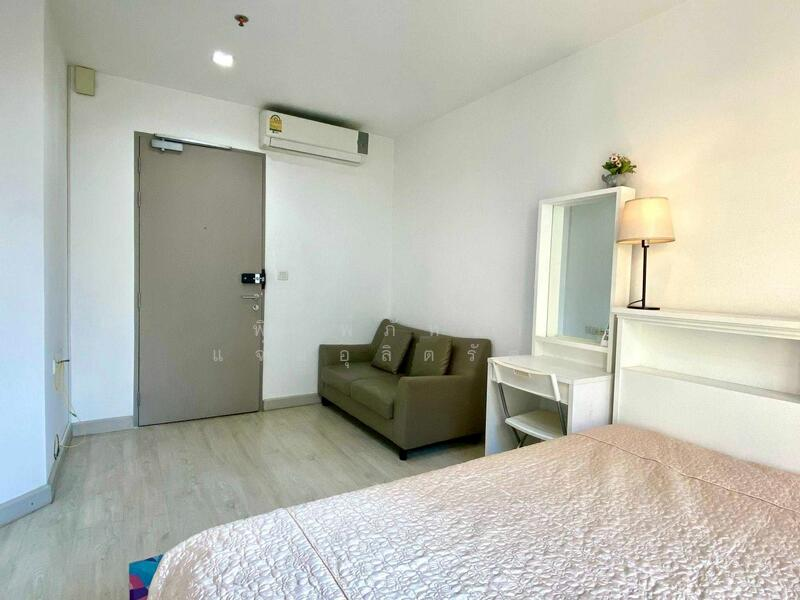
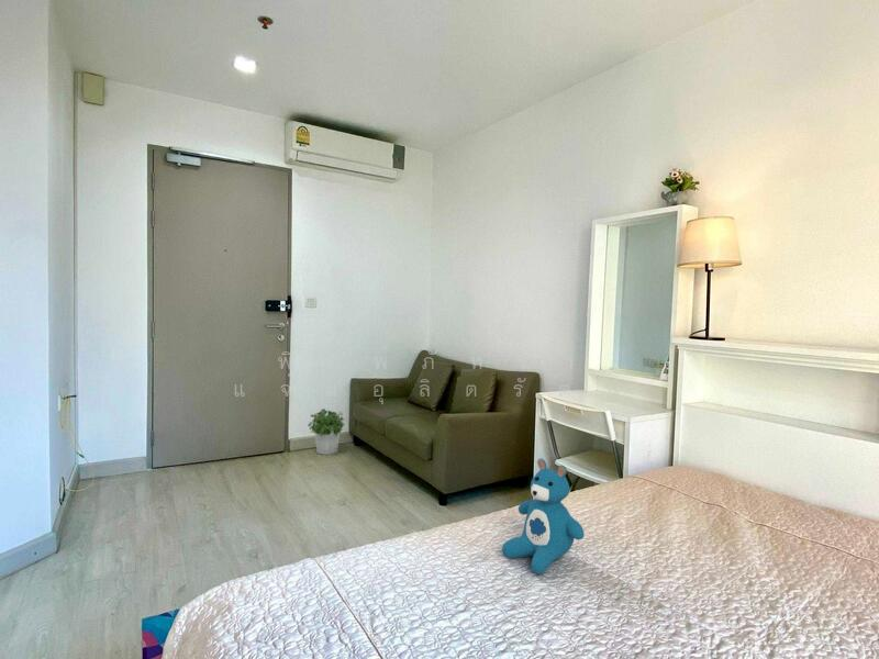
+ potted plant [308,407,346,456]
+ teddy bear [501,457,585,576]
